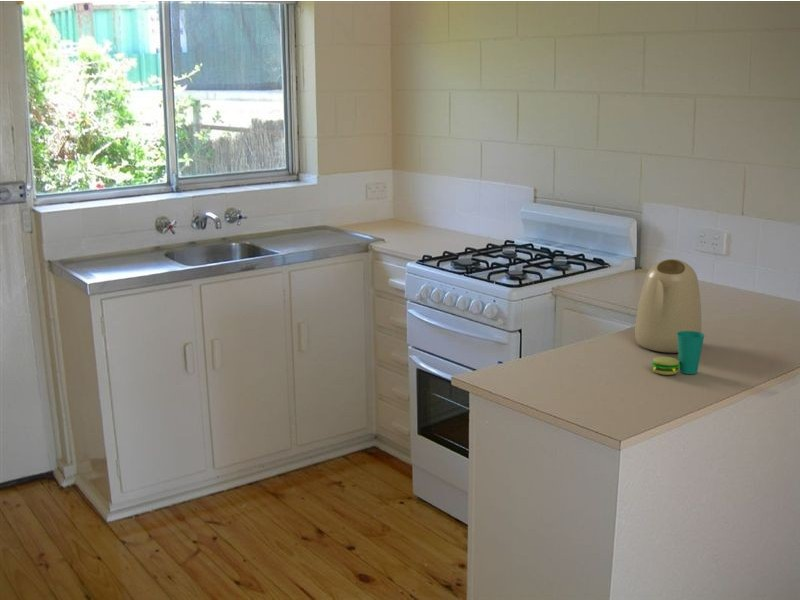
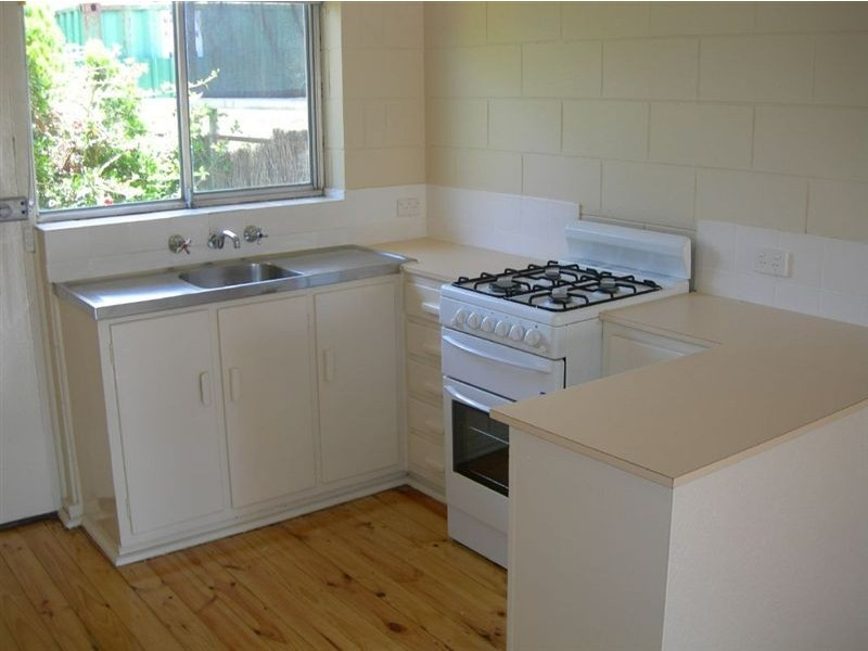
- cup [651,331,705,376]
- kettle [634,258,702,354]
